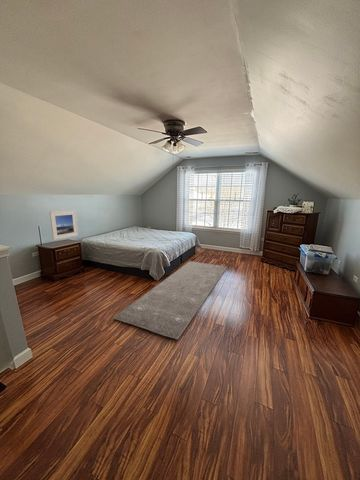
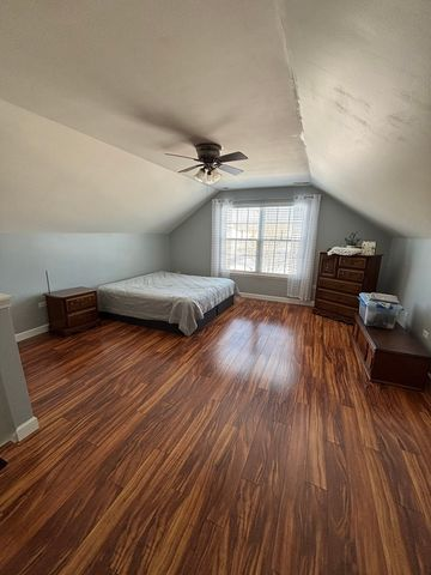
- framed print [49,209,79,241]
- rug [113,260,228,341]
